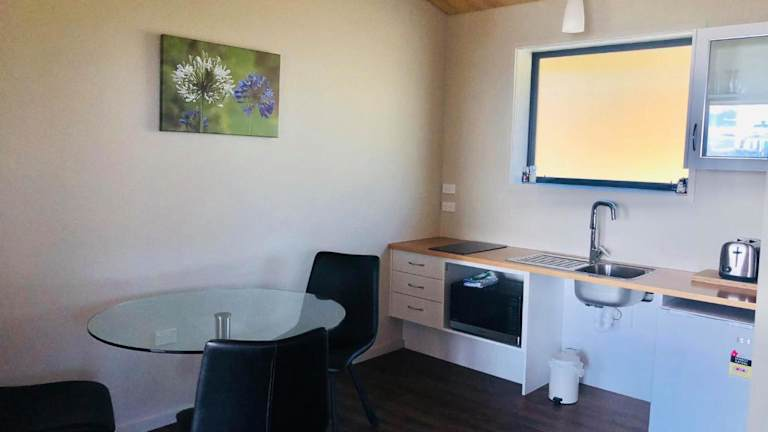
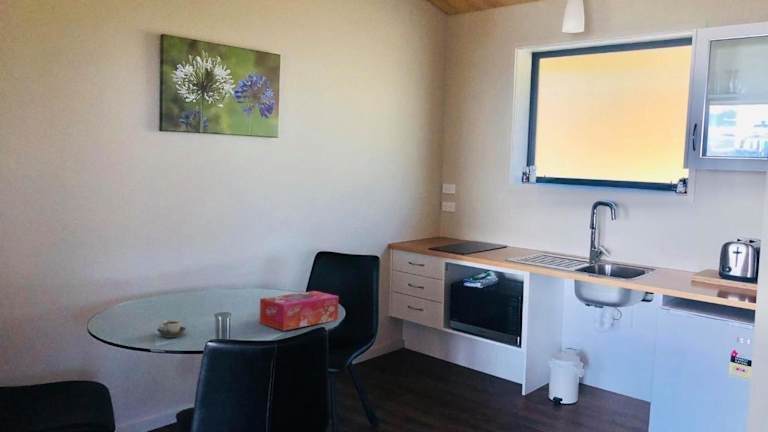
+ tissue box [259,290,340,331]
+ cup [156,319,187,339]
